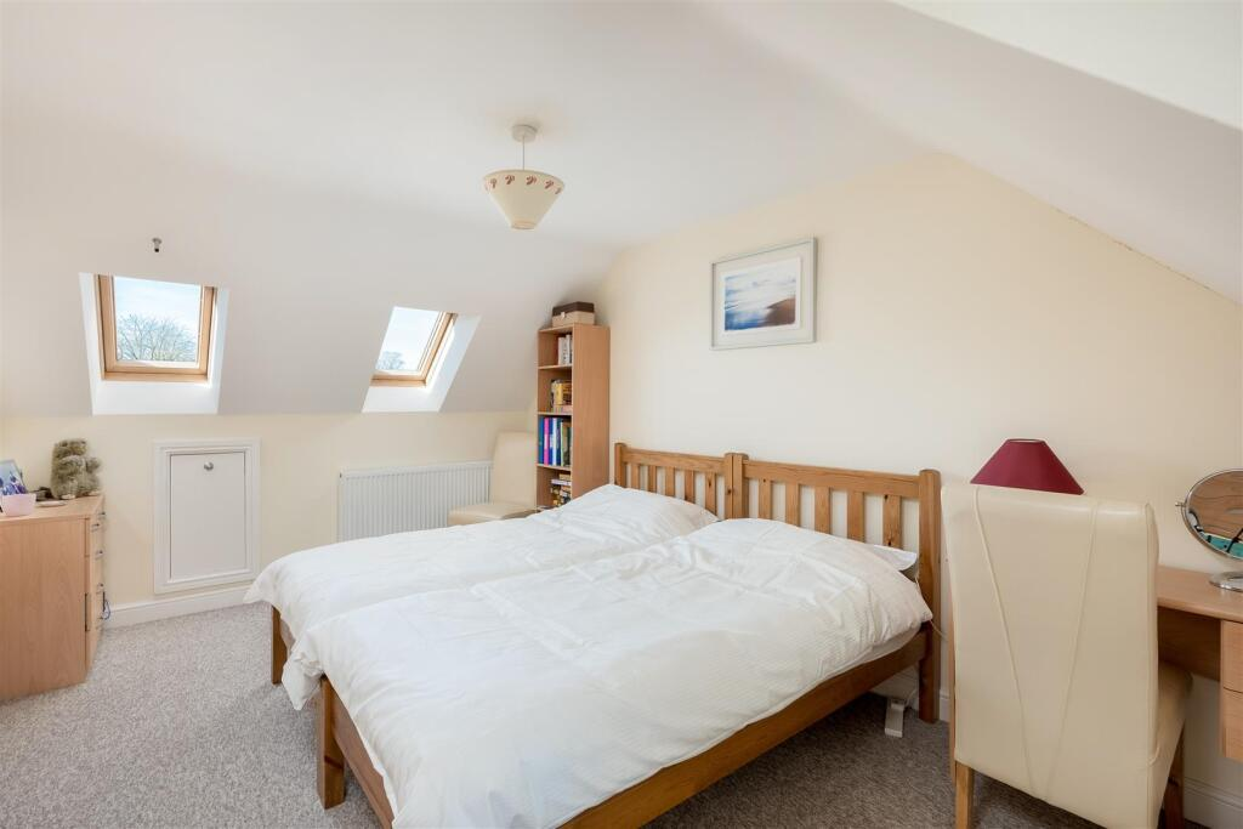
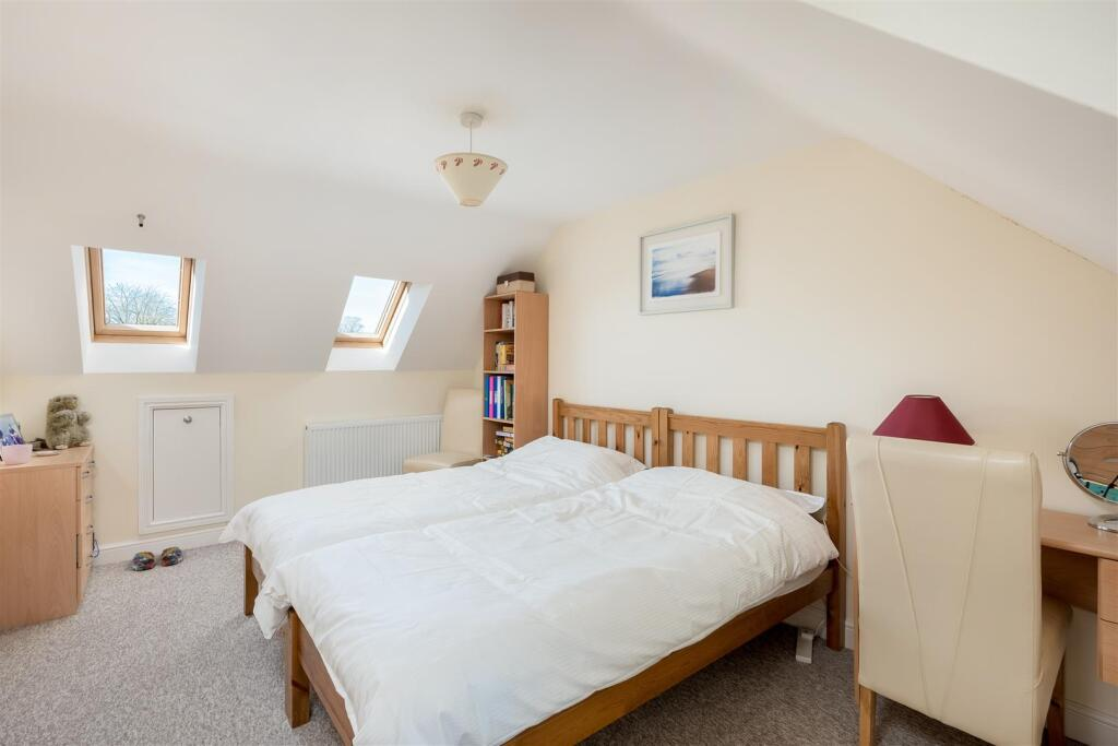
+ slippers [131,546,183,571]
